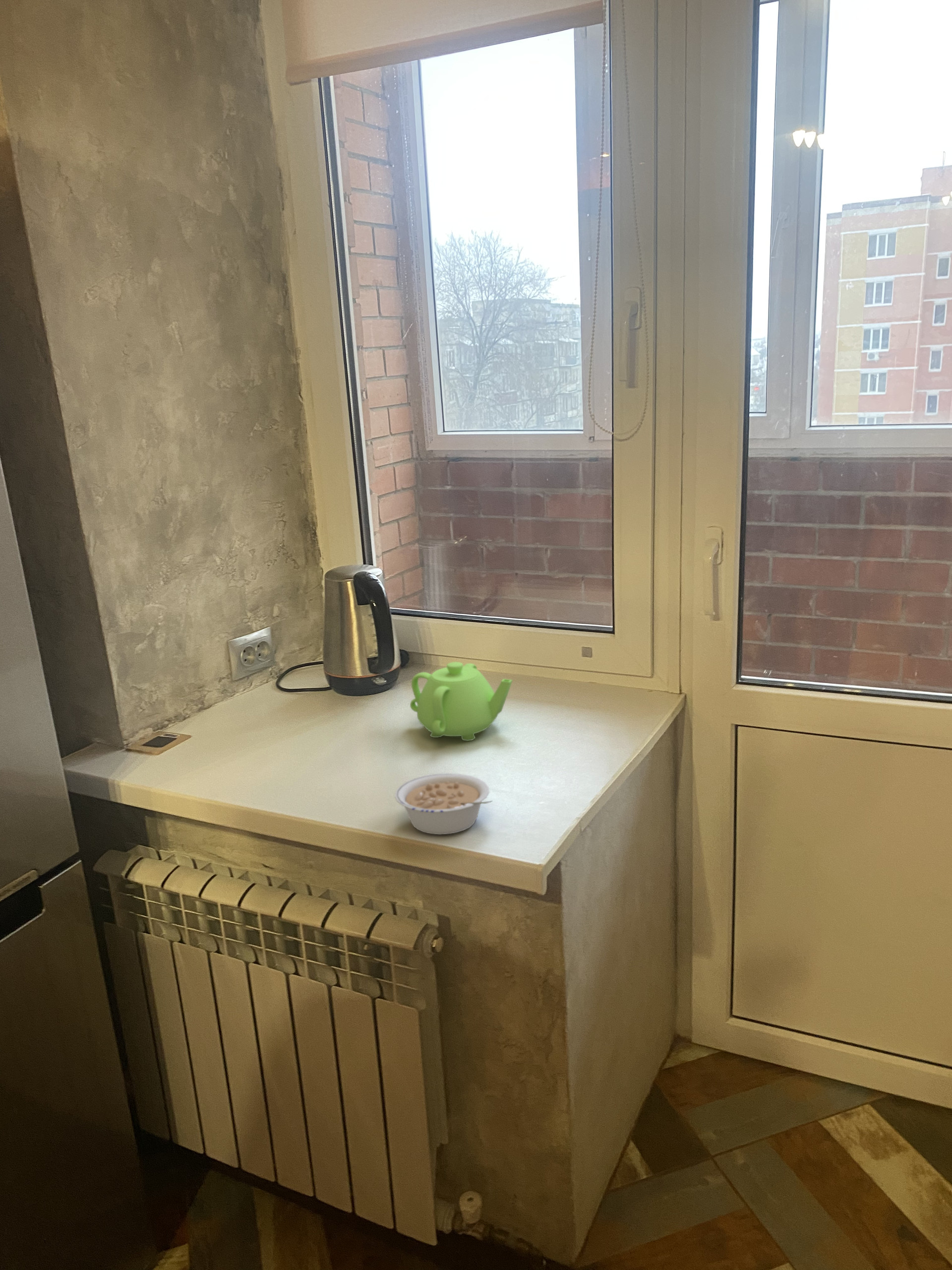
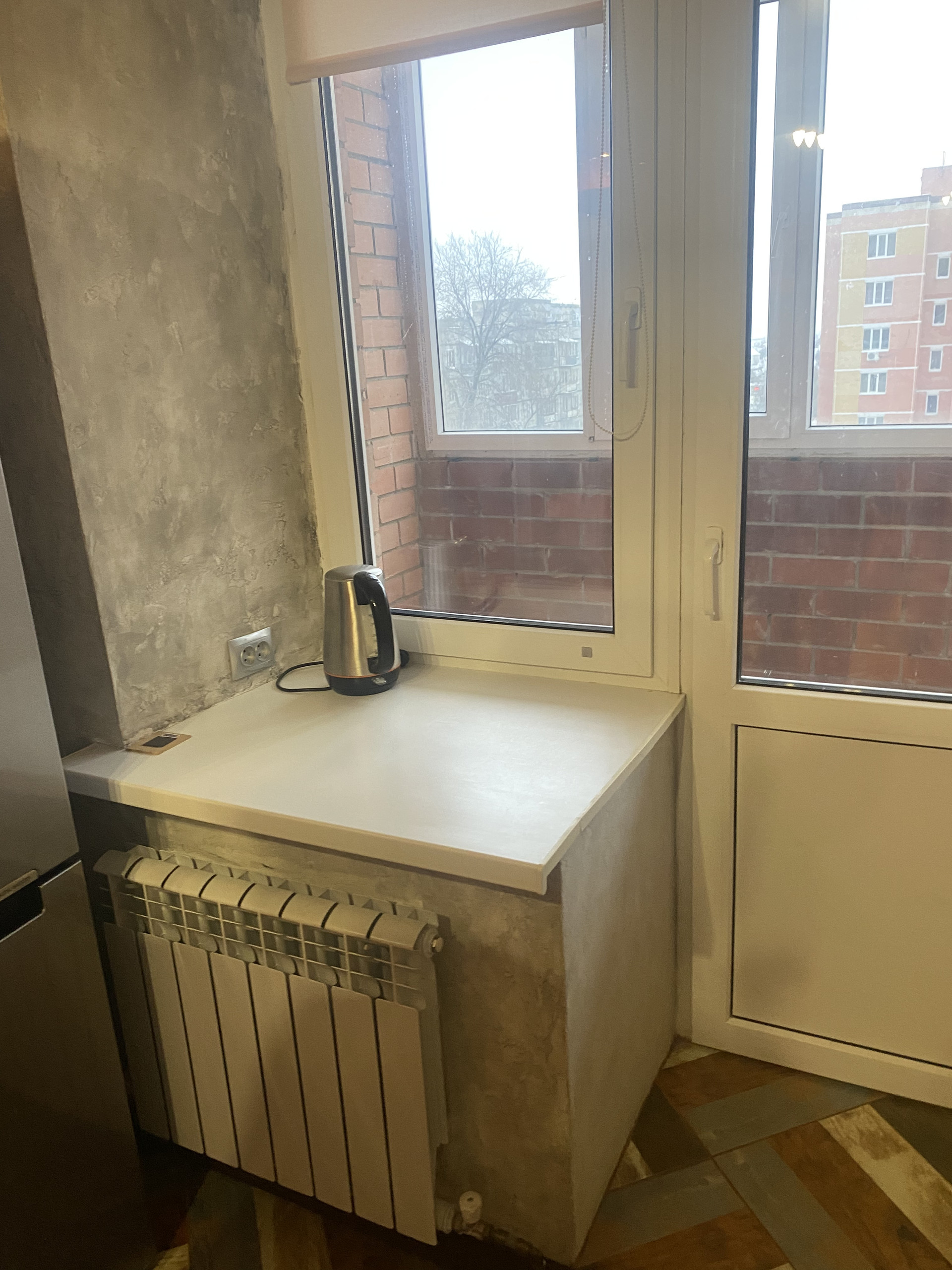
- teapot [410,661,513,742]
- legume [394,773,493,835]
